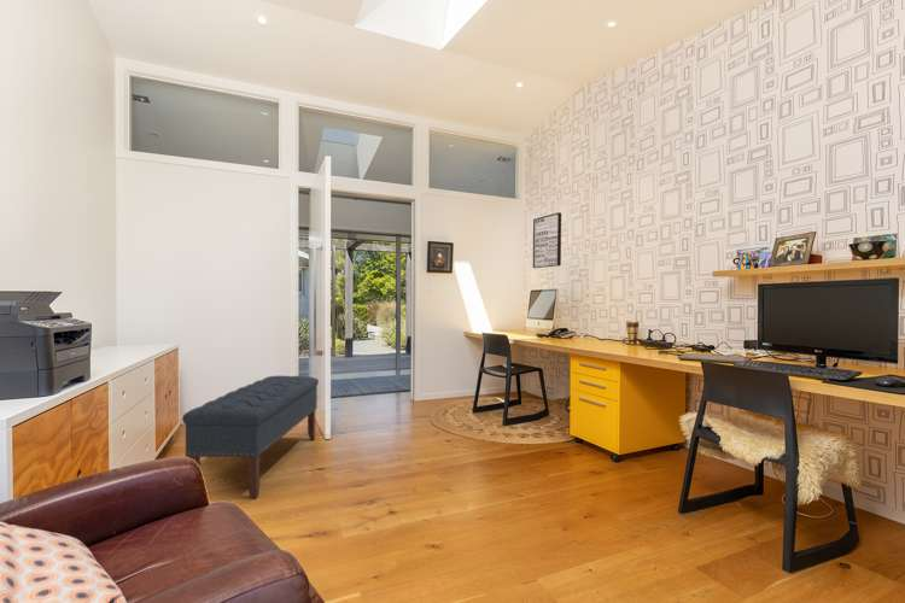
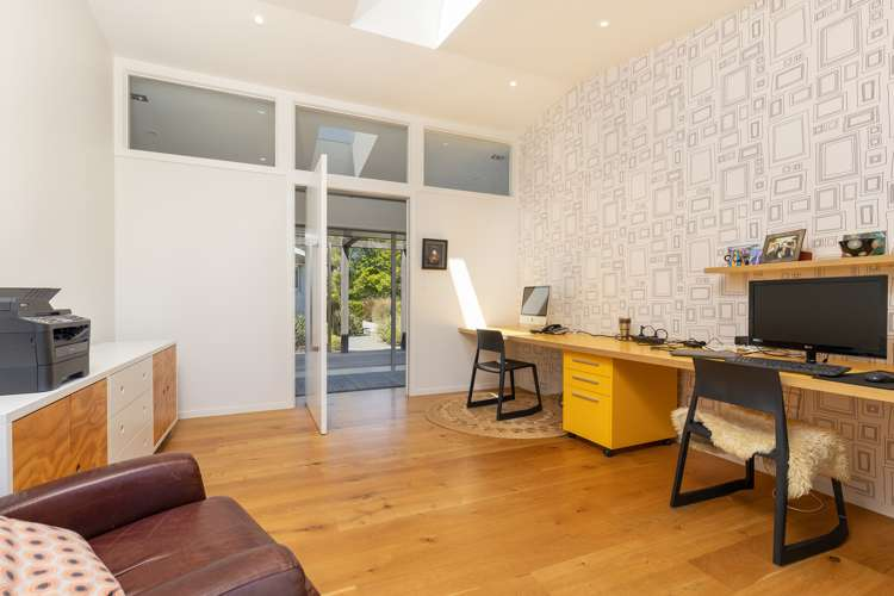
- wall art [532,211,562,269]
- bench [181,375,320,500]
